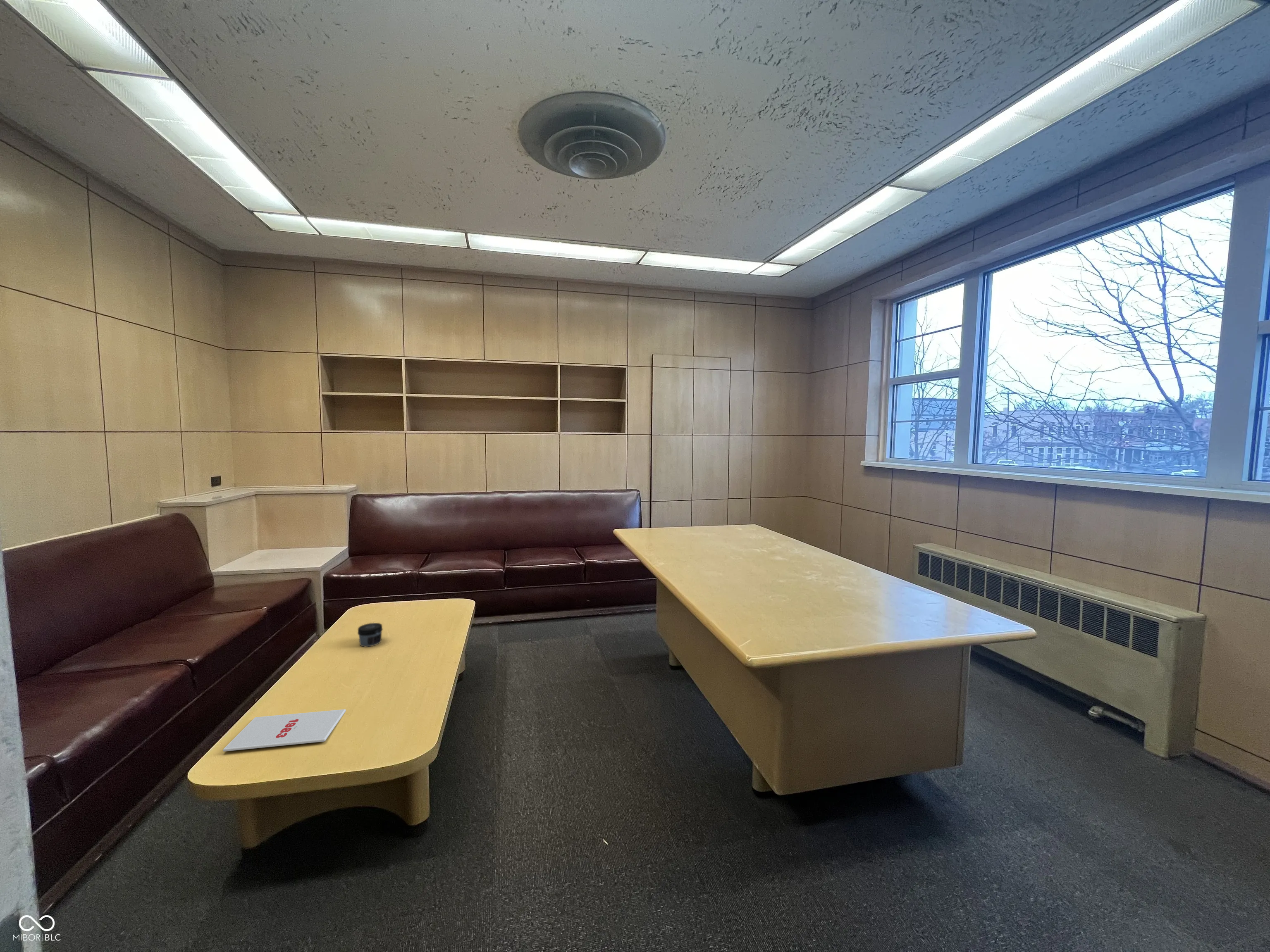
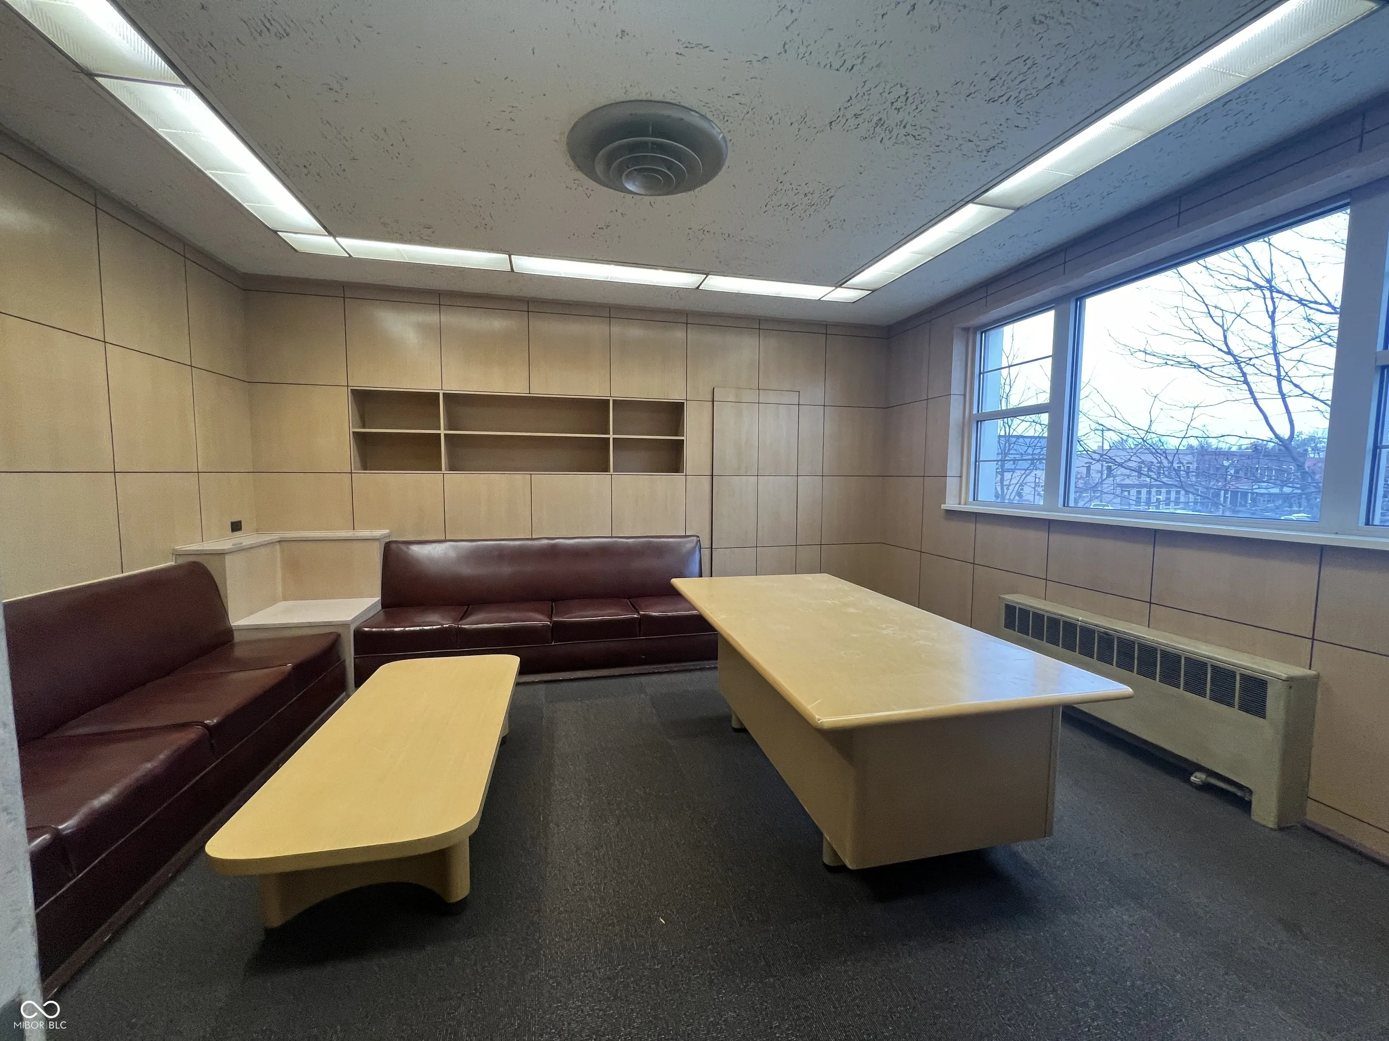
- jar [357,622,383,647]
- magazine [222,709,346,752]
